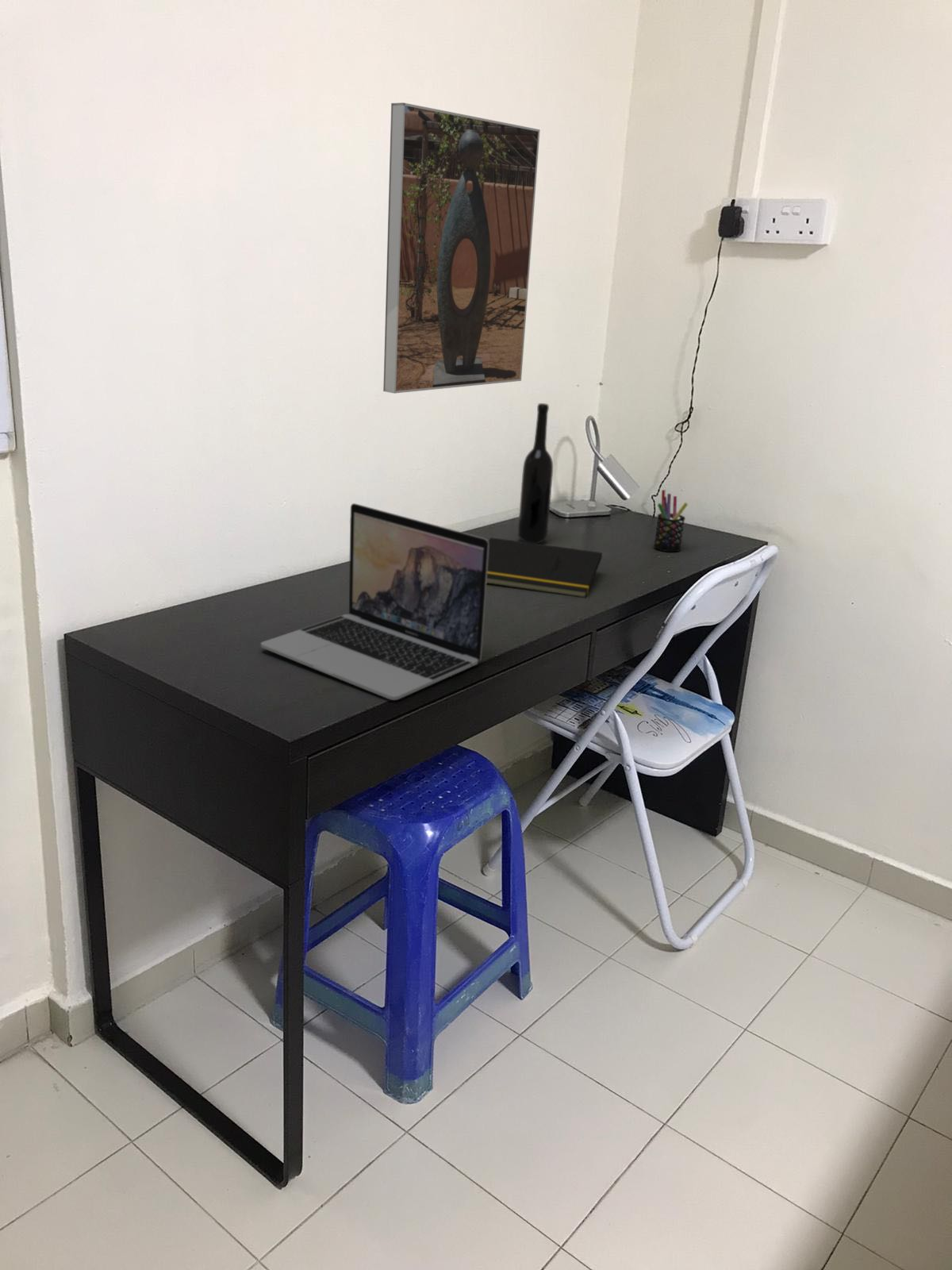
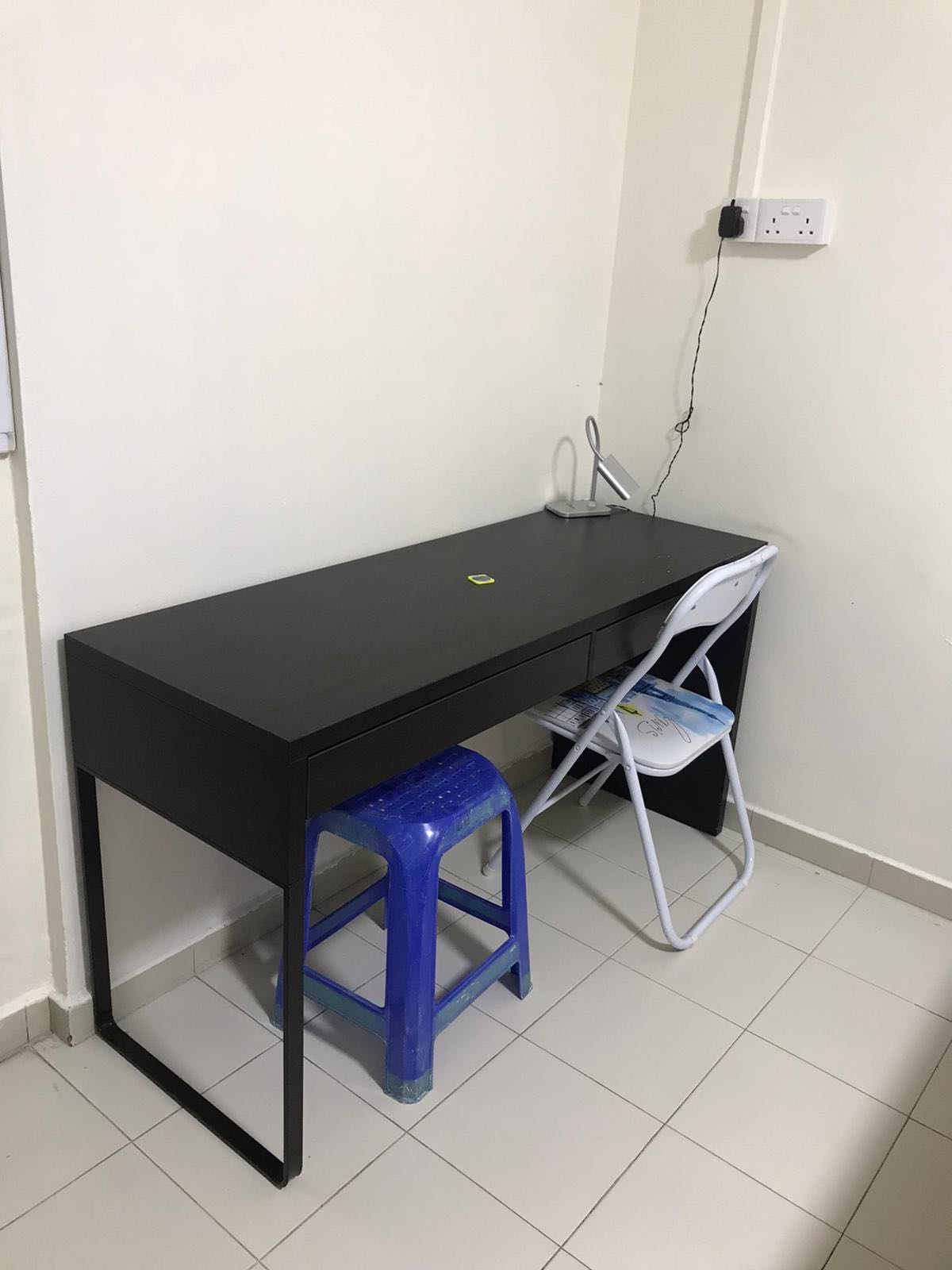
- pen holder [653,489,689,552]
- laptop [260,502,489,701]
- bottle [517,402,554,544]
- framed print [382,102,541,394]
- notepad [486,537,603,598]
